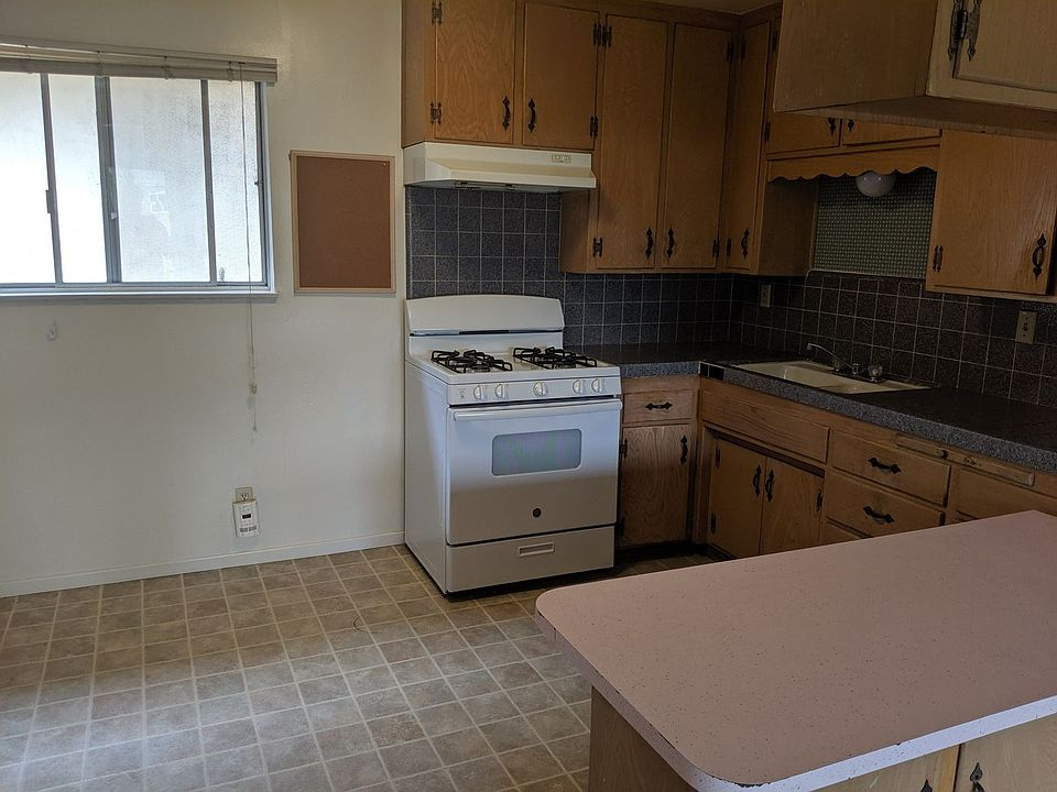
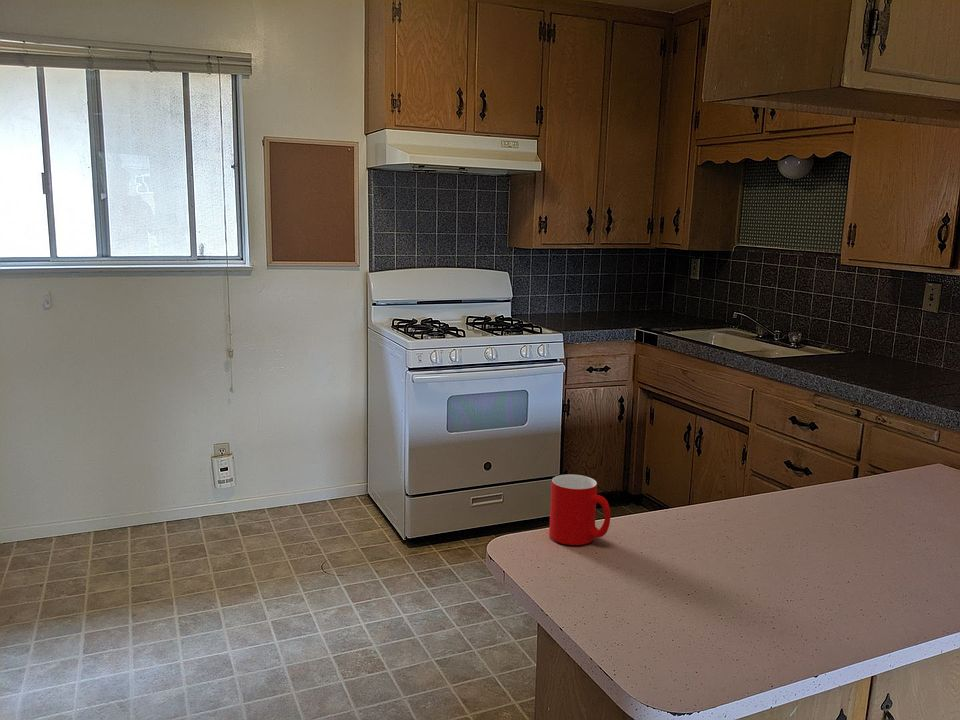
+ cup [548,473,611,546]
